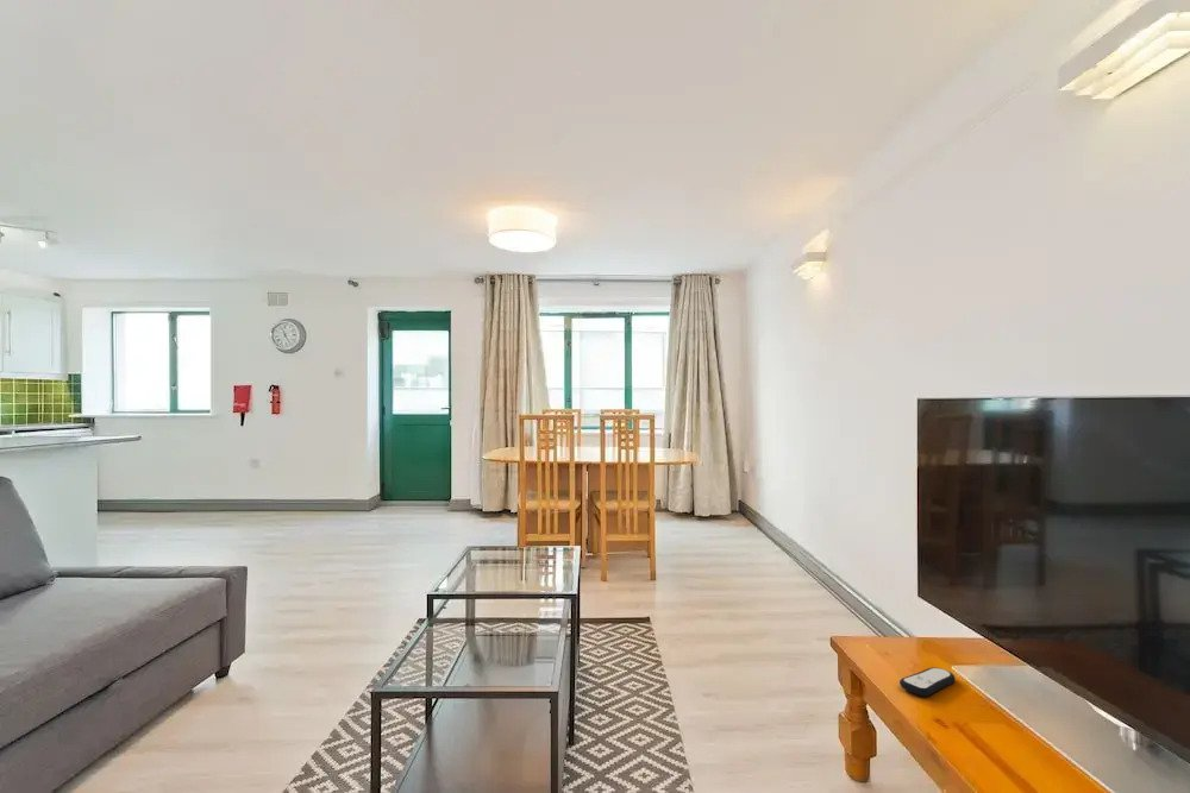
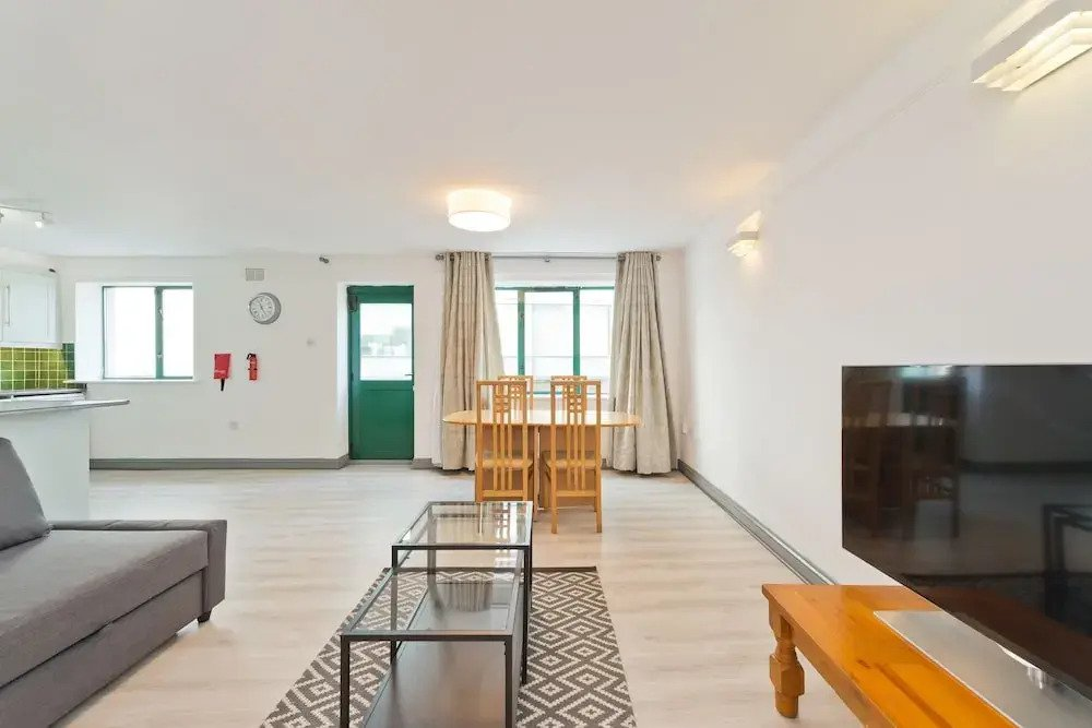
- remote control [898,666,957,698]
